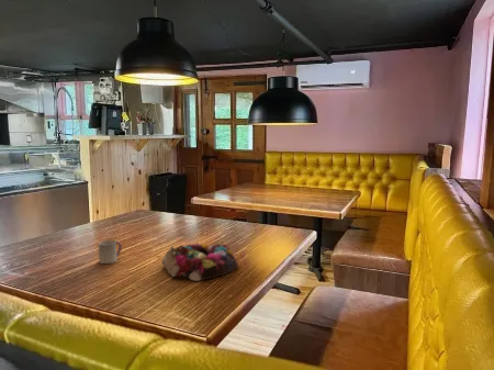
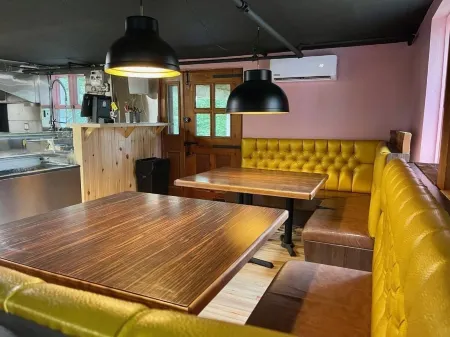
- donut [160,243,240,282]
- cup [98,239,123,265]
